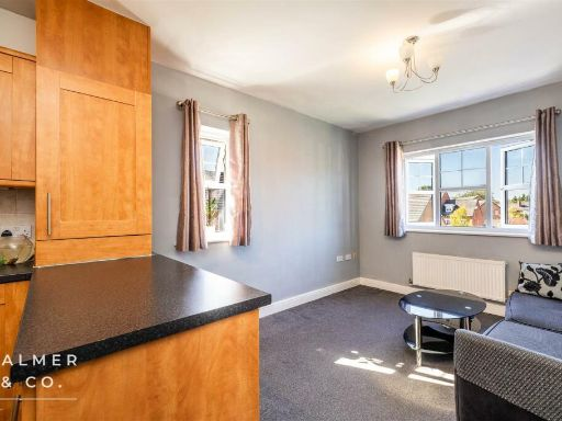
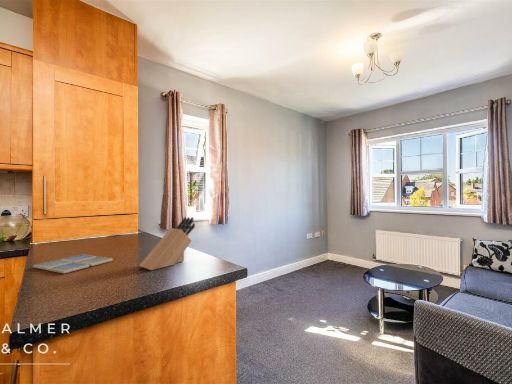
+ knife block [138,216,196,271]
+ drink coaster [32,254,114,274]
